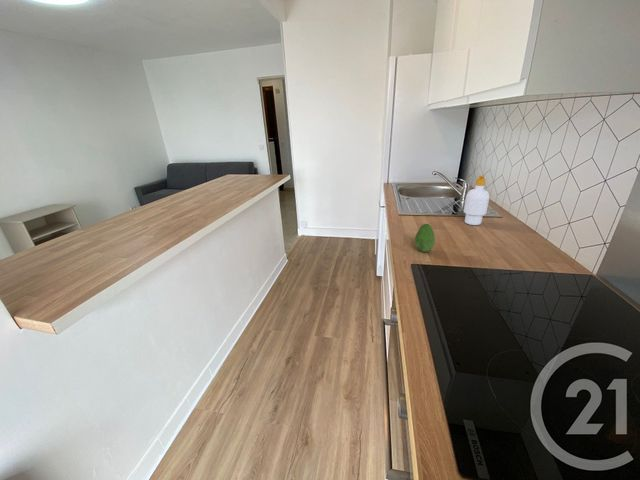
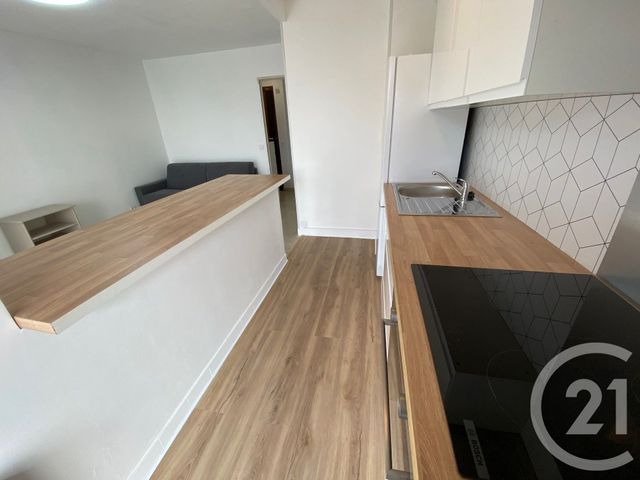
- soap bottle [463,174,490,226]
- fruit [414,223,436,253]
